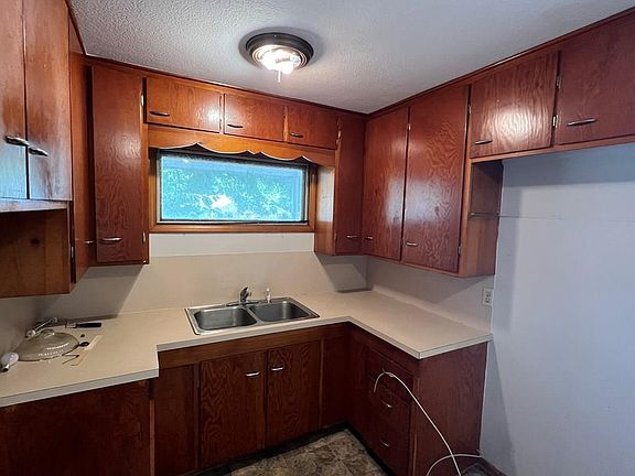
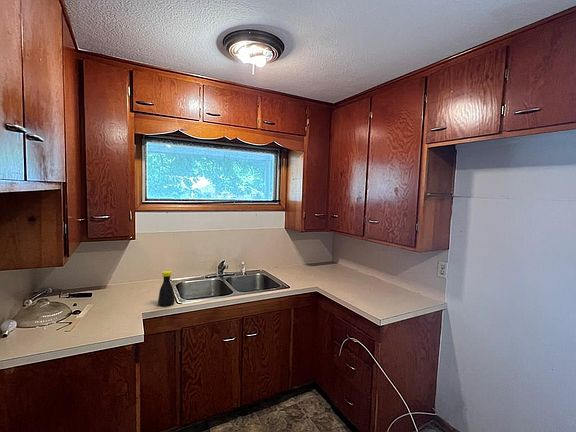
+ bottle [157,270,176,307]
